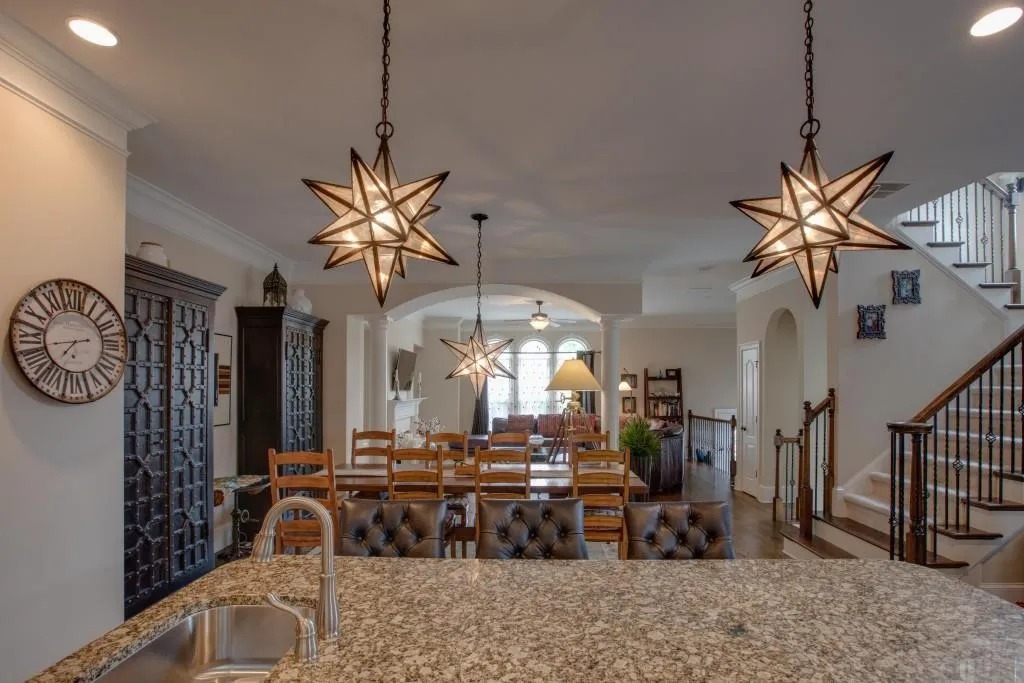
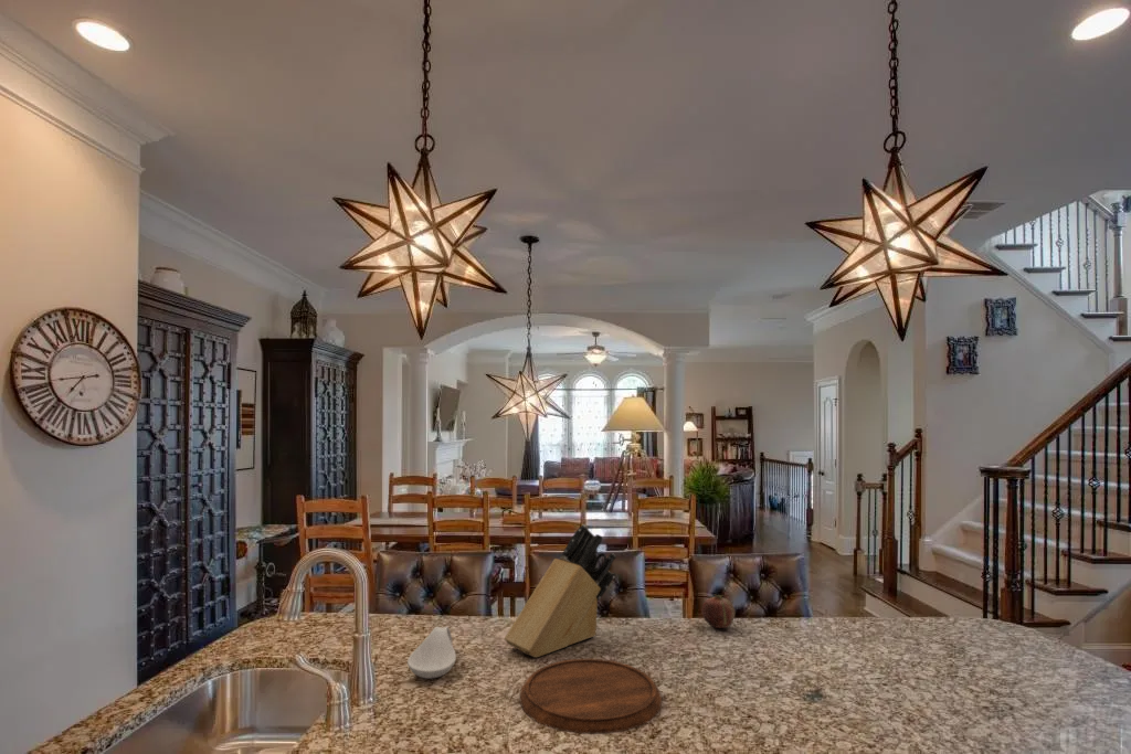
+ spoon rest [406,626,457,680]
+ fruit [701,593,736,629]
+ knife block [504,523,617,659]
+ cutting board [519,658,663,735]
